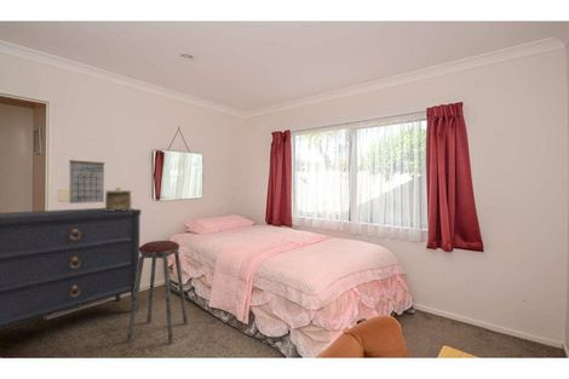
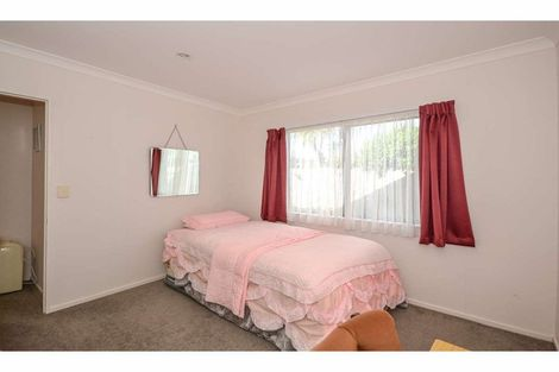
- music stool [125,240,189,345]
- decorative box [104,186,132,211]
- calendar [68,153,105,205]
- dresser [0,207,142,331]
